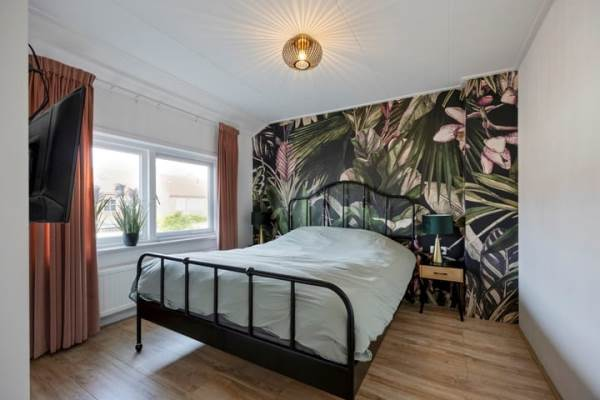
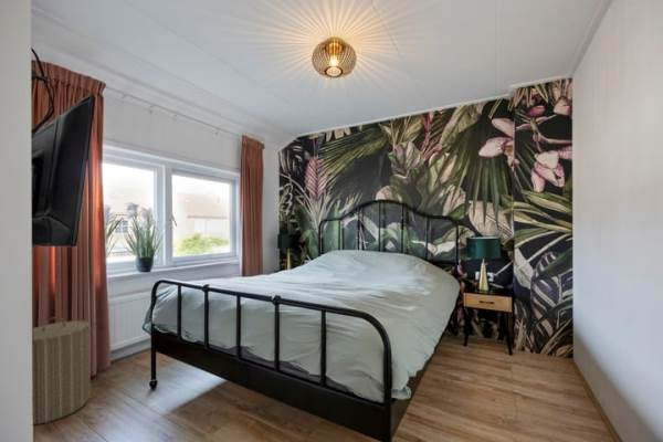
+ laundry hamper [32,316,97,425]
